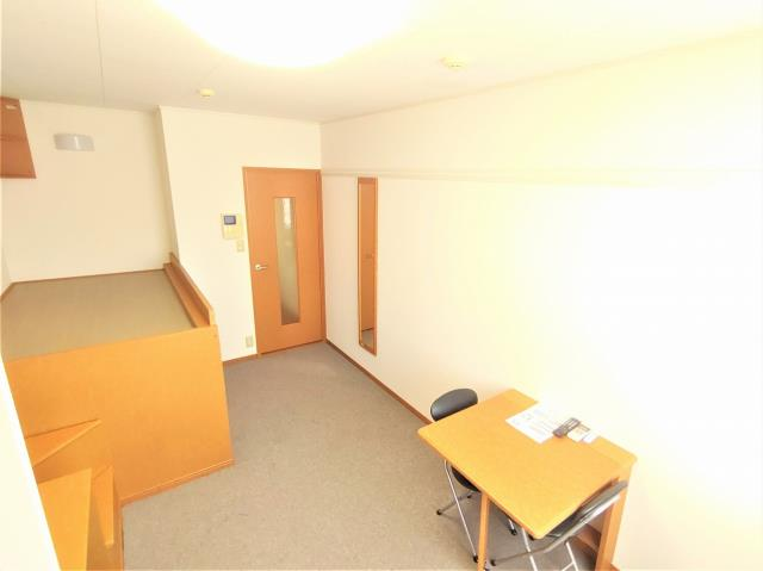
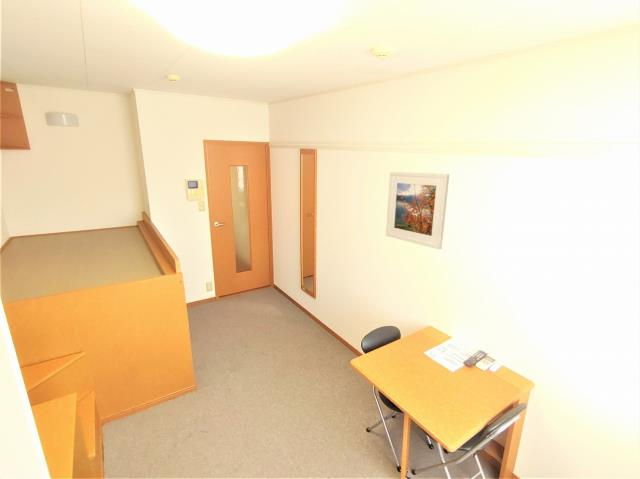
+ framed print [385,171,450,250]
